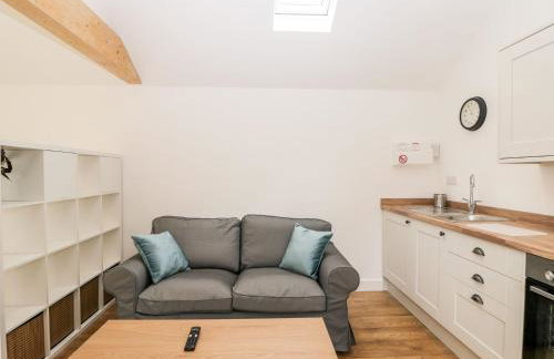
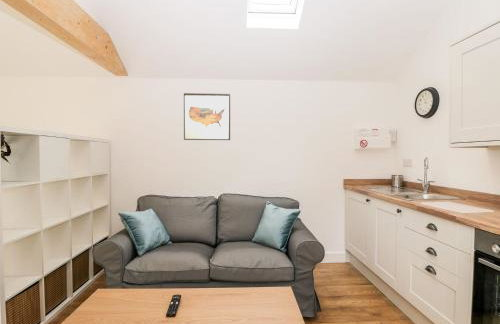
+ wall art [183,92,231,141]
